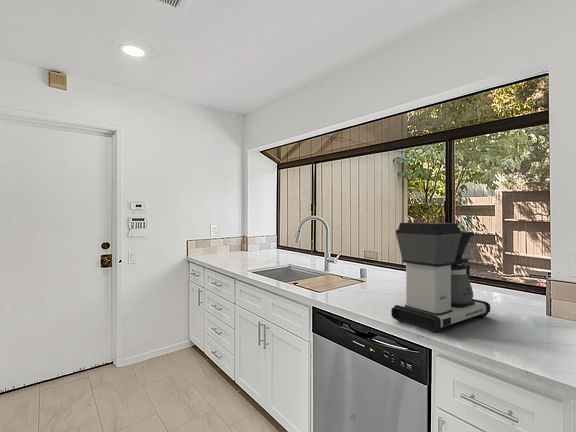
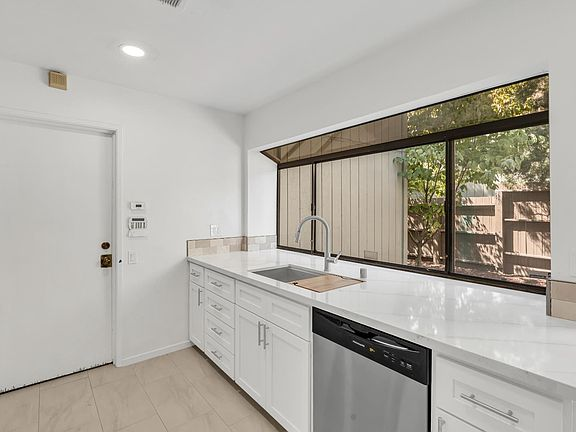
- coffee maker [390,221,491,335]
